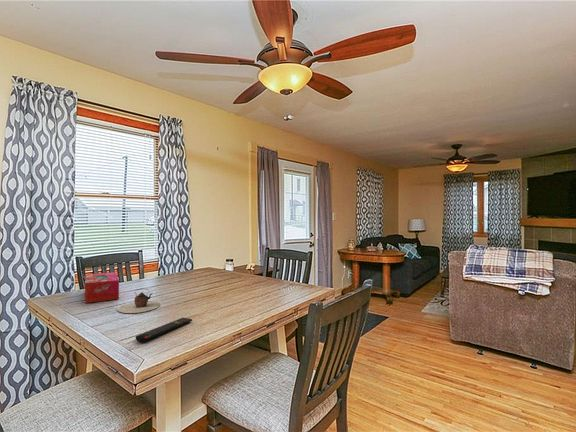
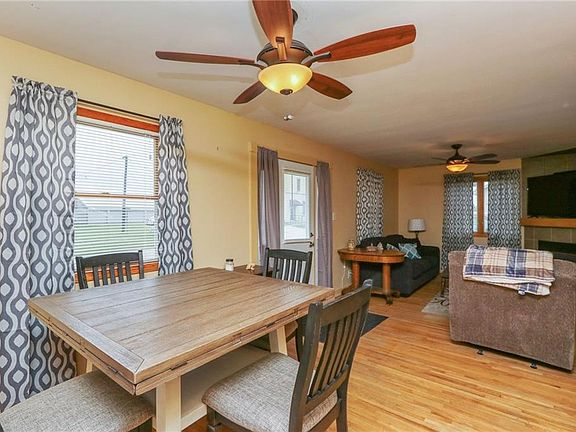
- remote control [135,317,193,343]
- tissue box [84,271,120,304]
- teapot [117,287,161,314]
